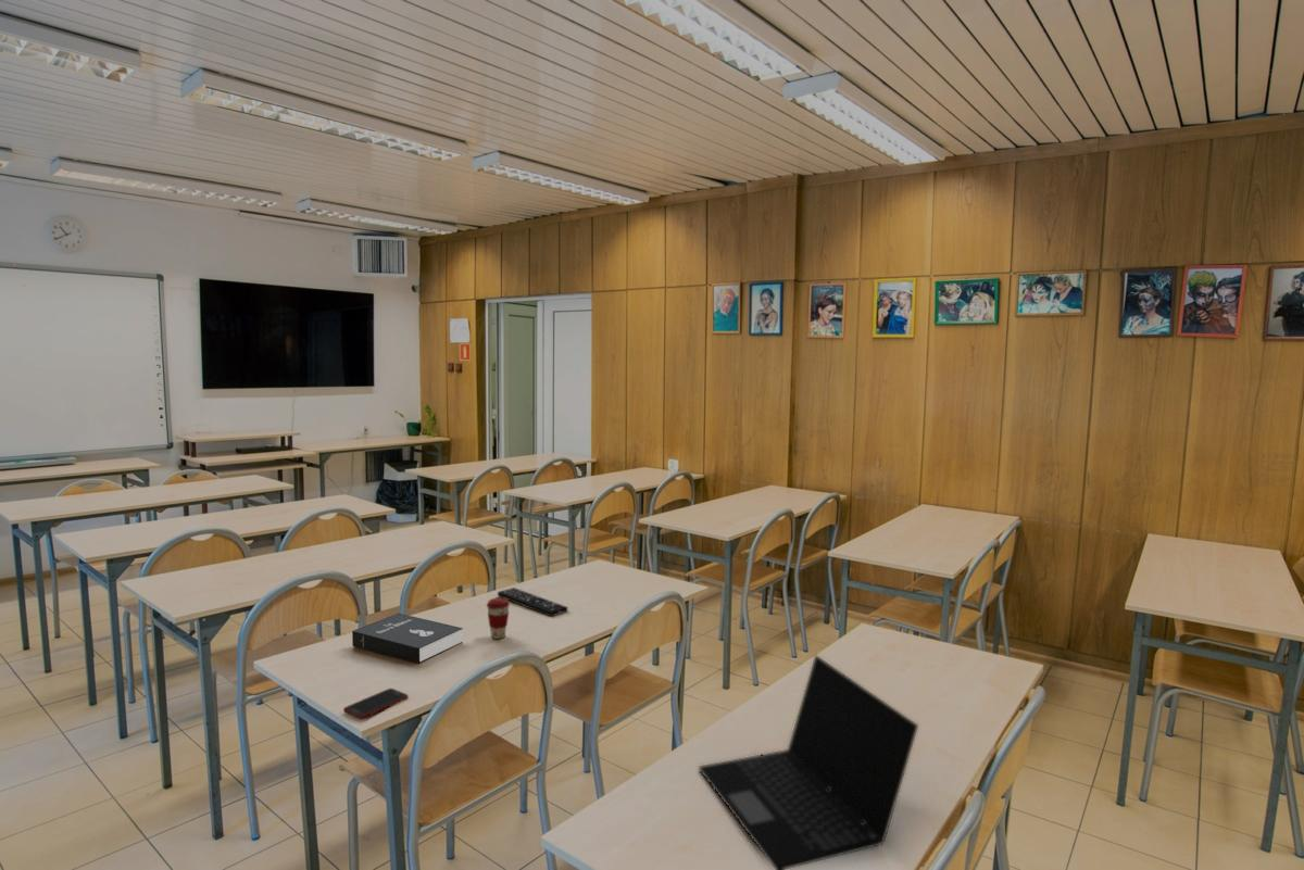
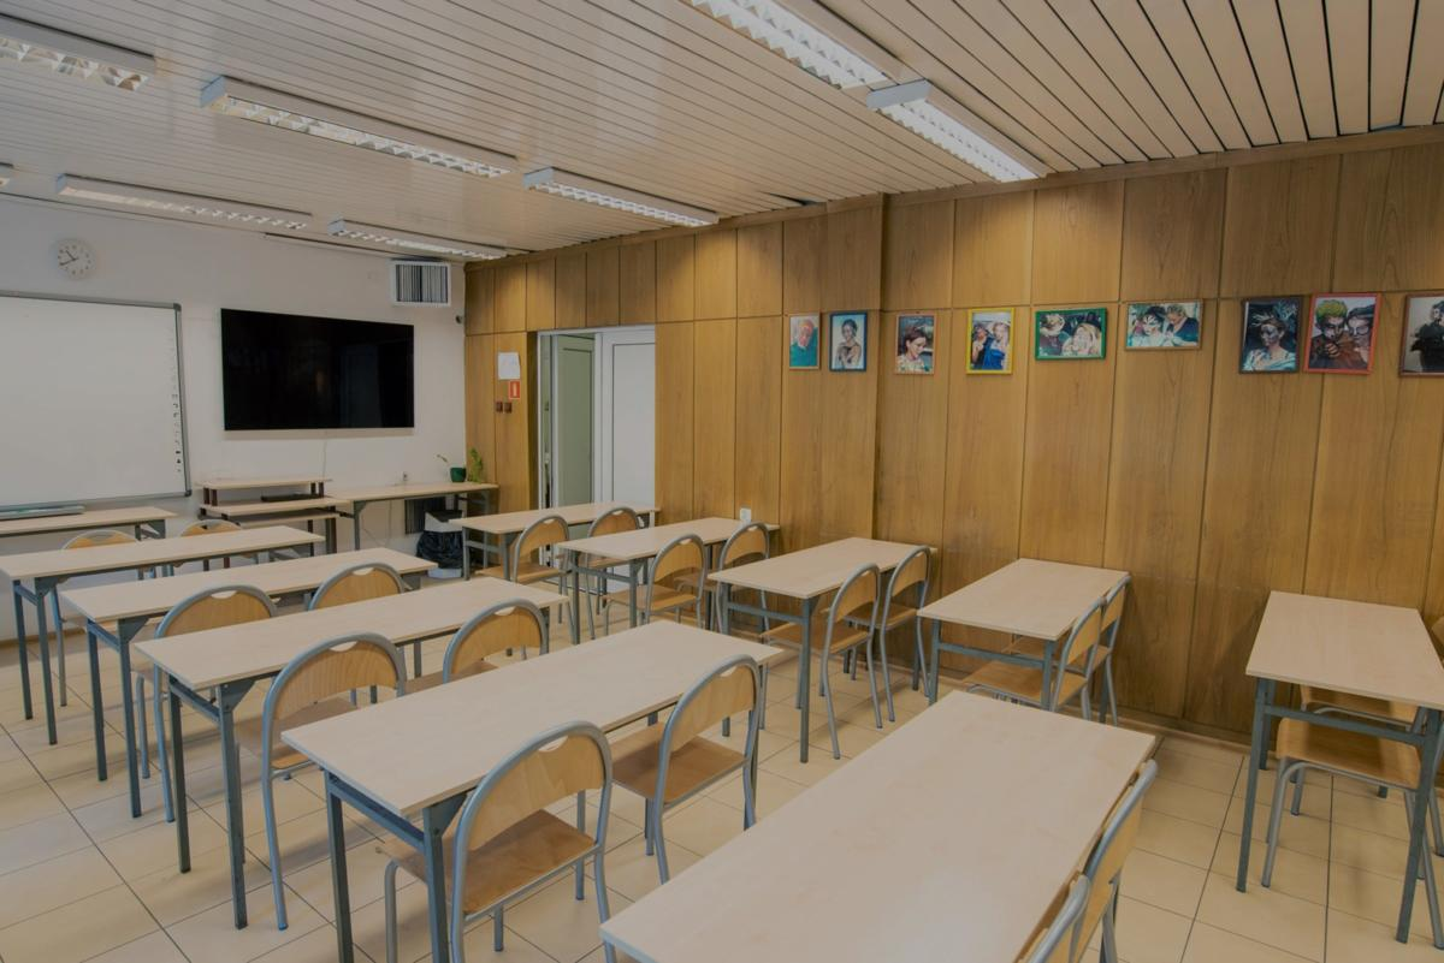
- cell phone [342,688,409,720]
- laptop [698,654,919,870]
- remote control [497,587,568,617]
- coffee cup [486,596,511,640]
- booklet [351,613,464,665]
